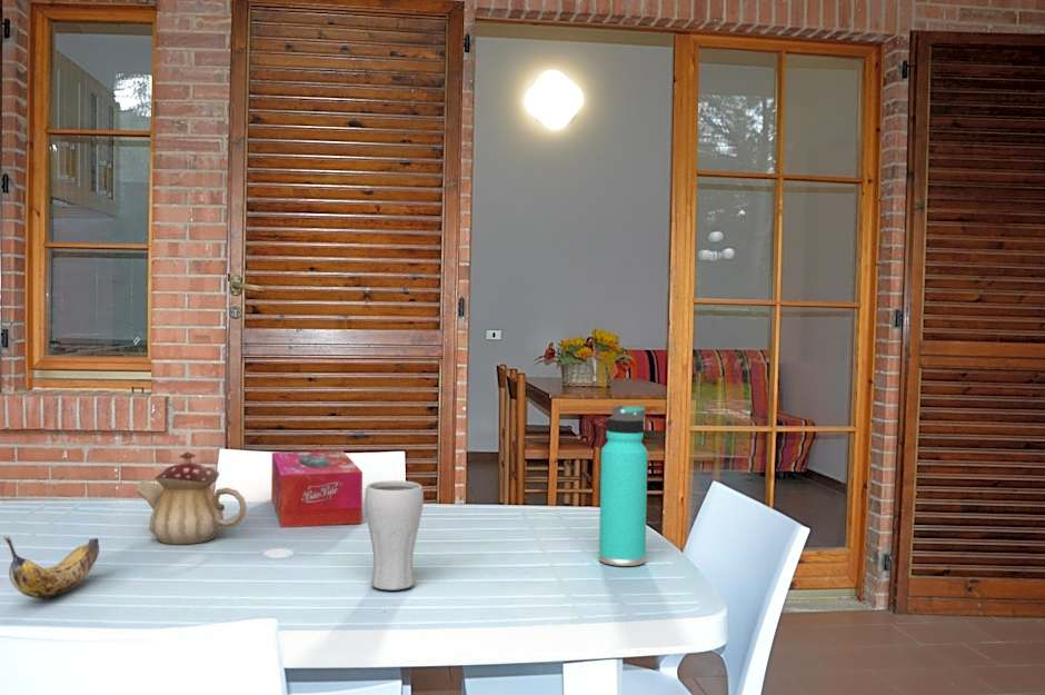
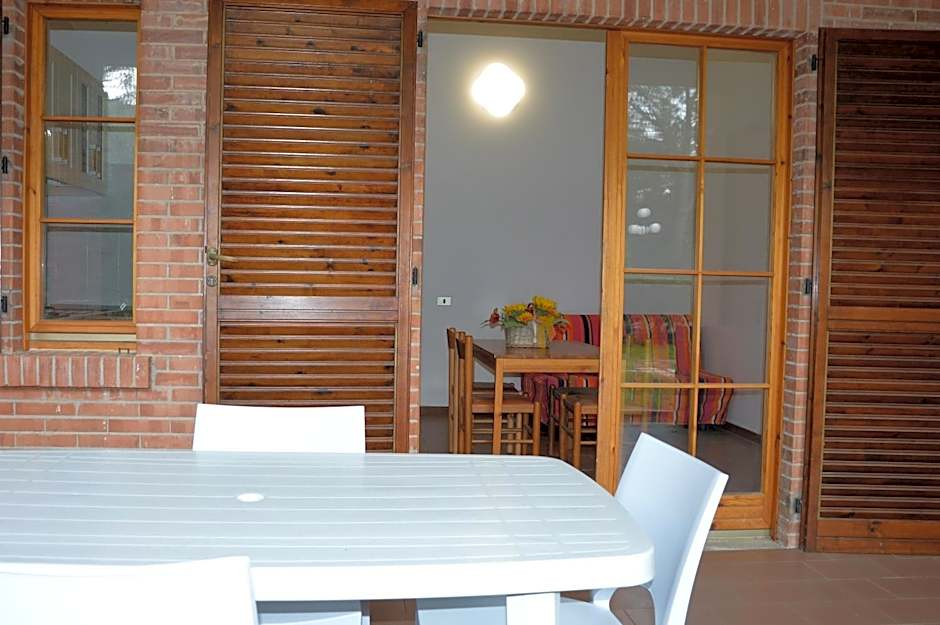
- drinking glass [364,479,425,592]
- teapot [136,450,248,545]
- tissue box [270,449,364,528]
- banana [2,534,100,600]
- thermos bottle [598,404,649,567]
